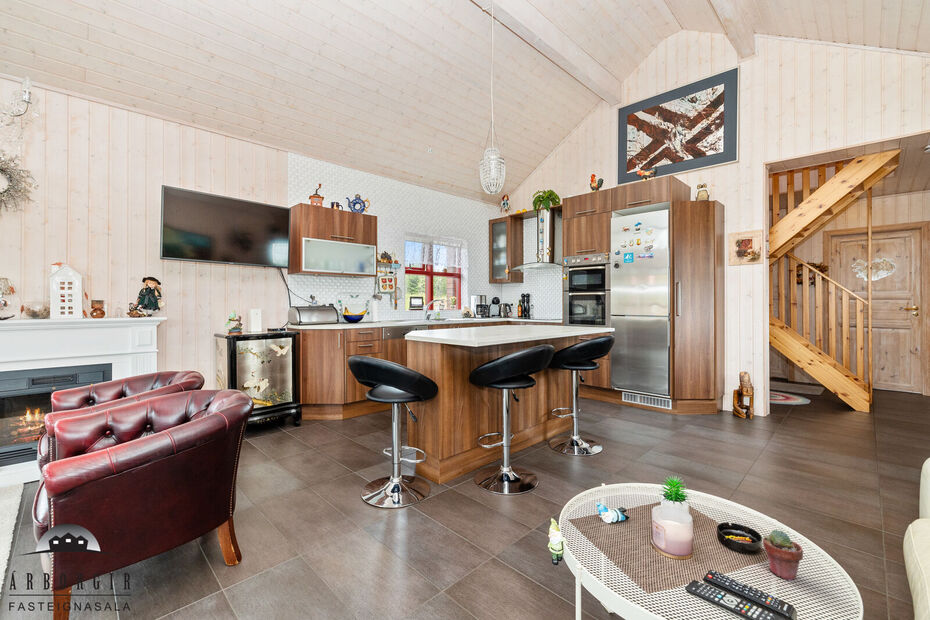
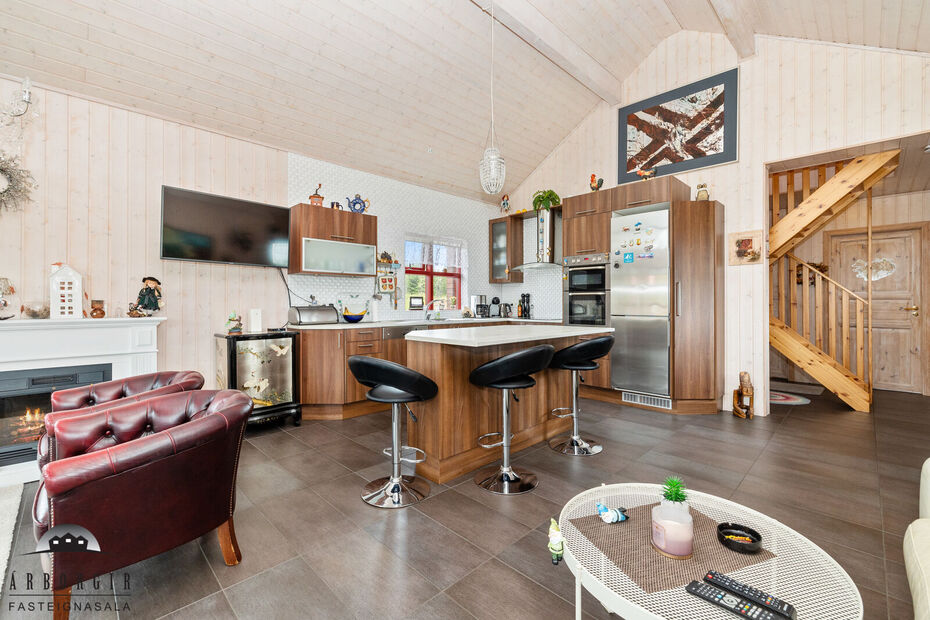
- potted succulent [762,528,804,582]
